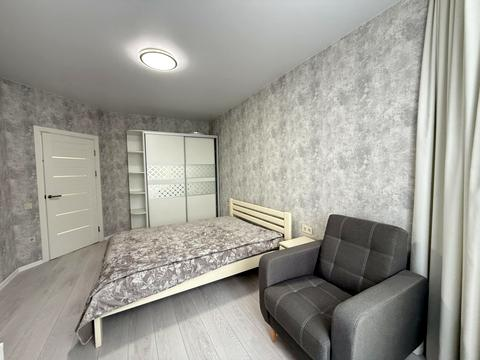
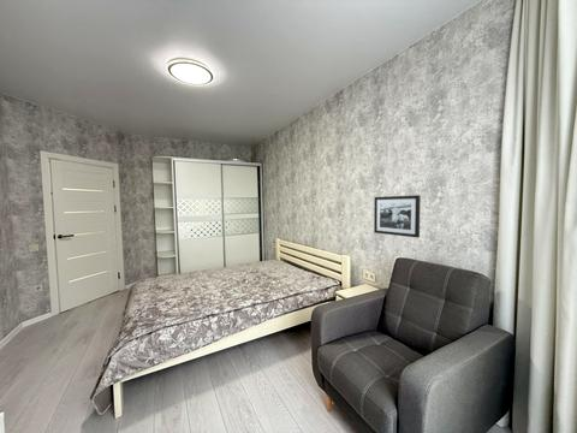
+ picture frame [373,194,422,239]
